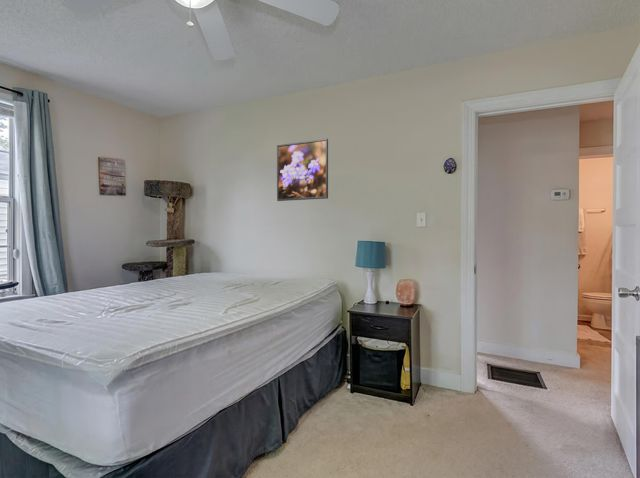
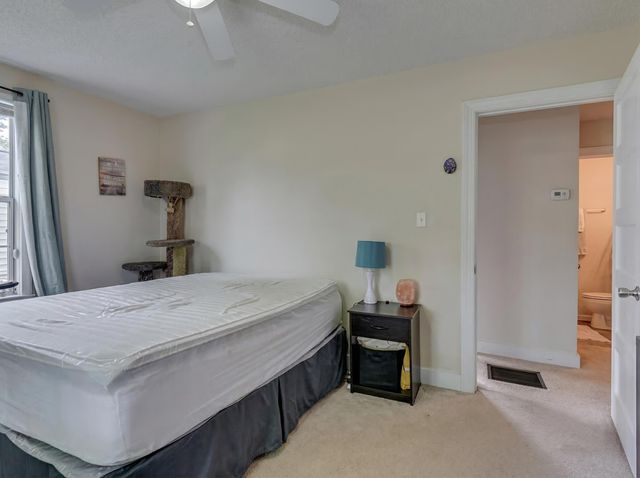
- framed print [276,138,329,202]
